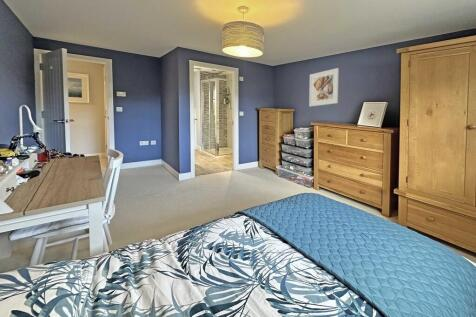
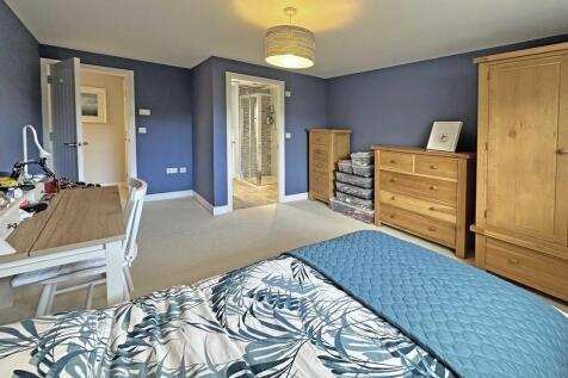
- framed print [308,67,340,107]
